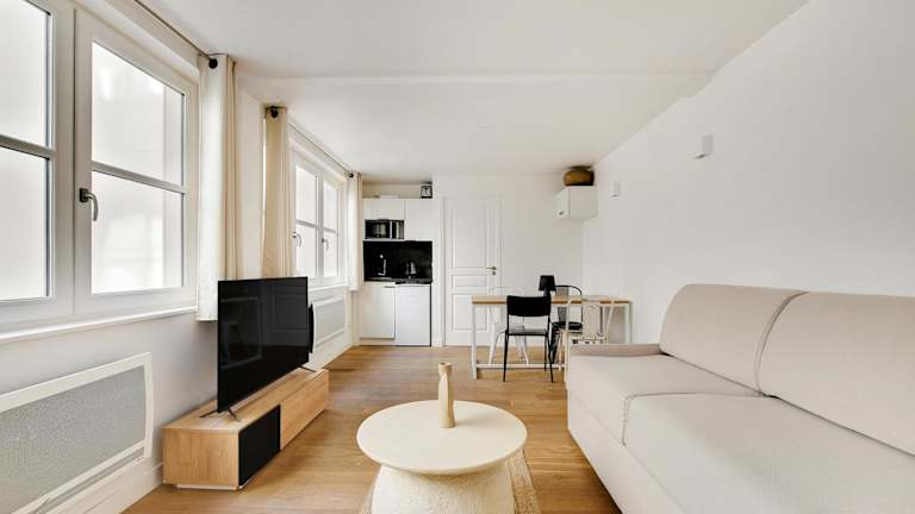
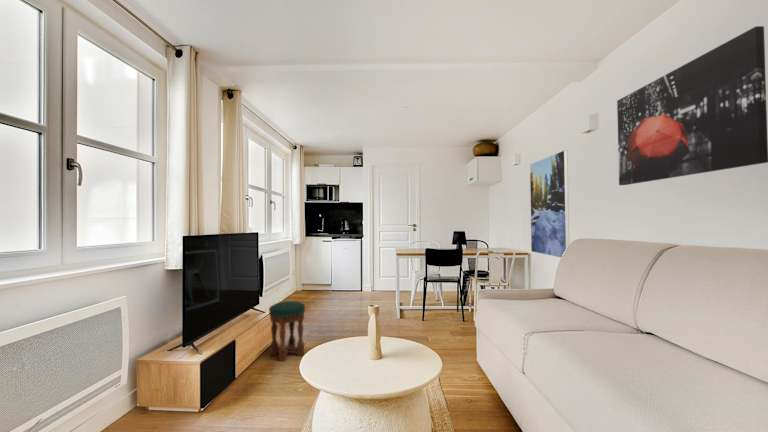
+ stool [268,300,306,362]
+ wall art [616,25,768,186]
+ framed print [529,149,570,259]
